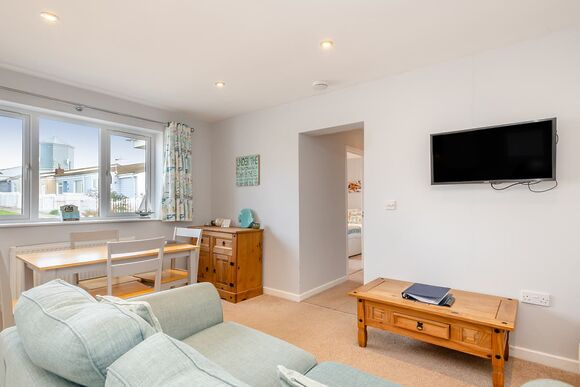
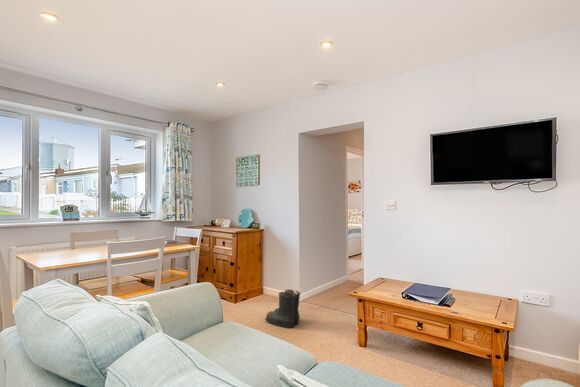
+ boots [263,288,301,329]
